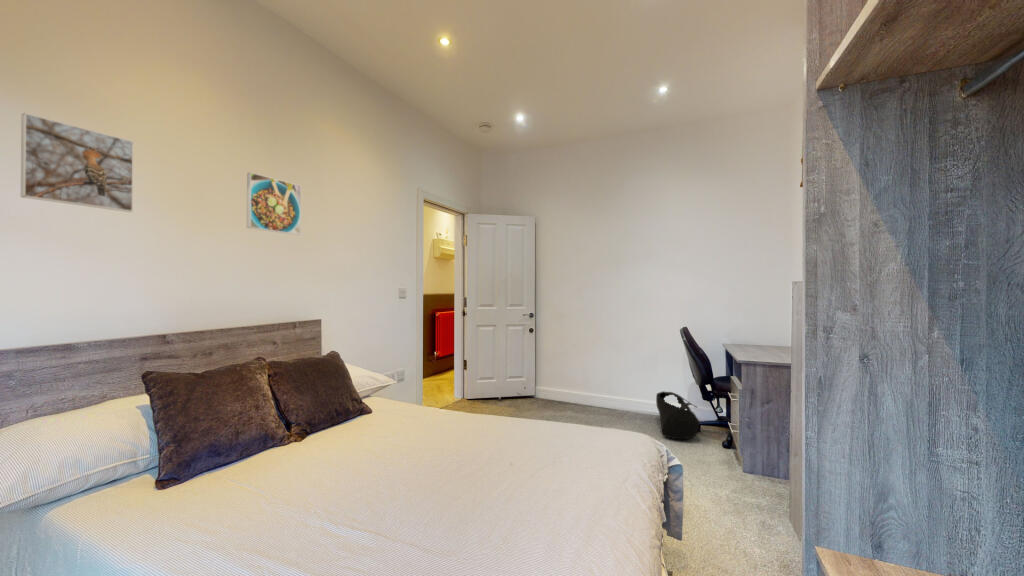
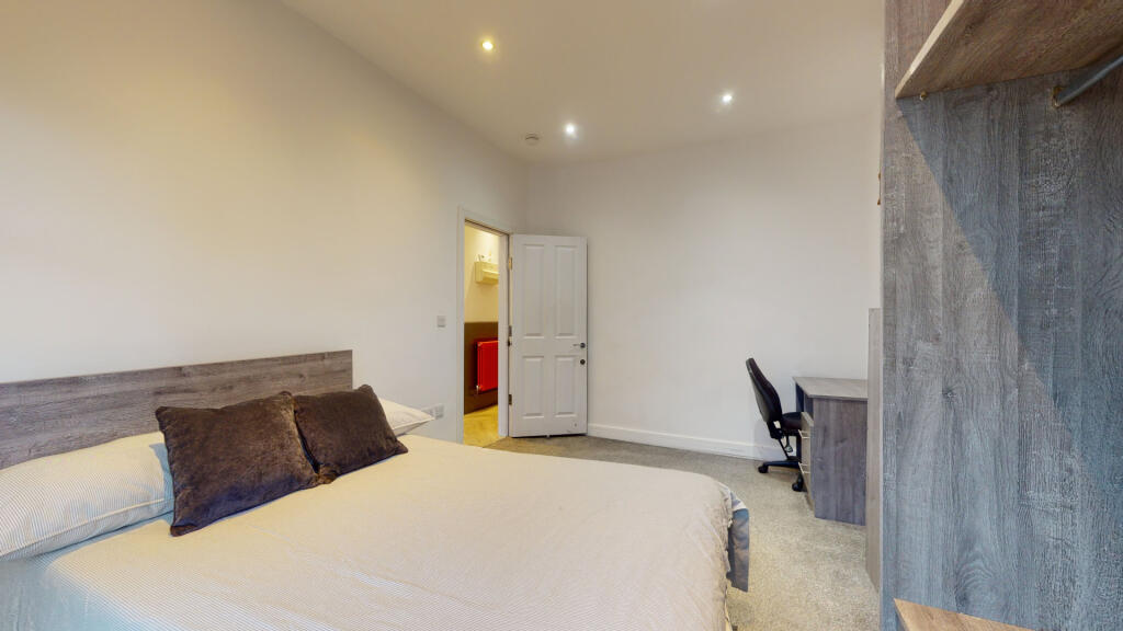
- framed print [246,171,302,236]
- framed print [20,112,135,213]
- bag [655,390,700,440]
